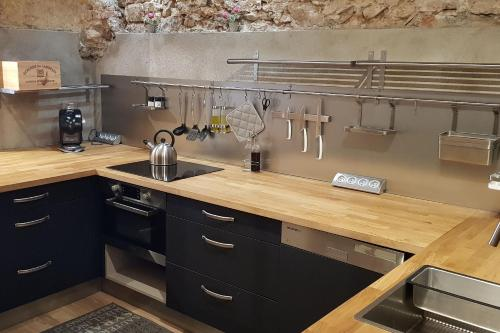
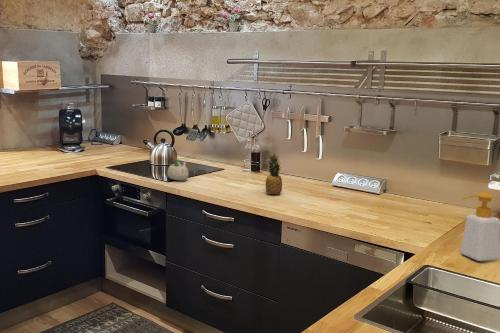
+ succulent planter [166,158,190,182]
+ soap bottle [459,191,500,262]
+ fruit [265,153,283,196]
